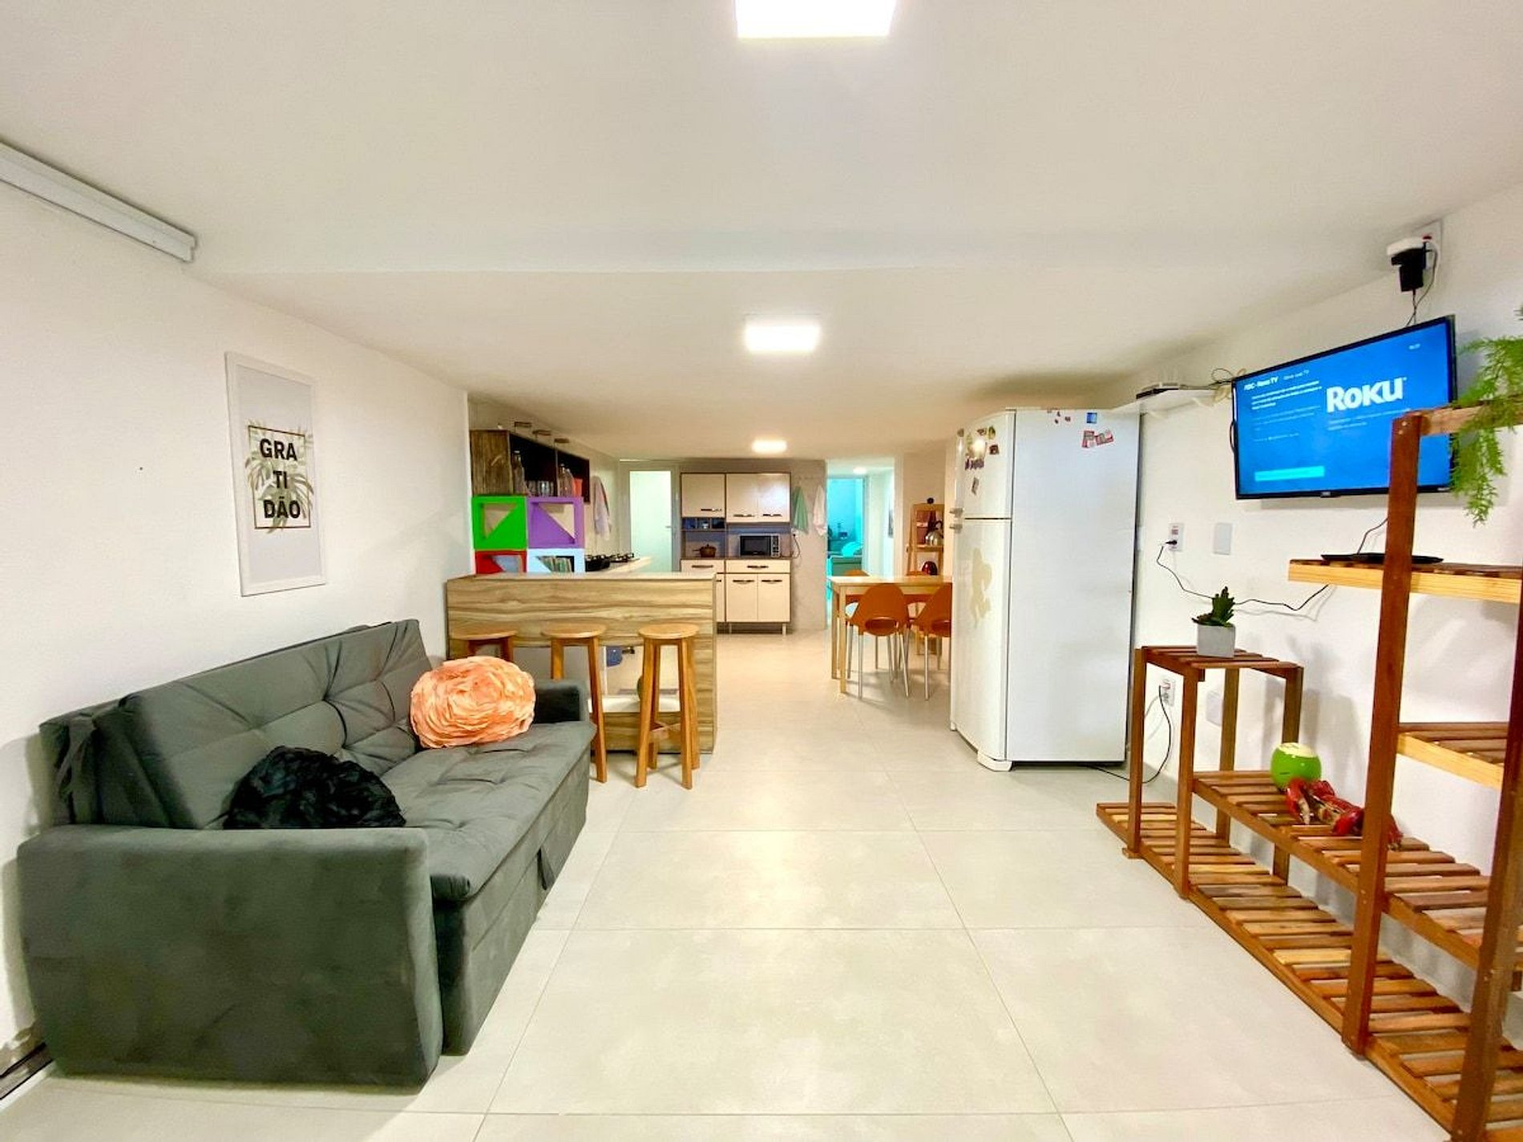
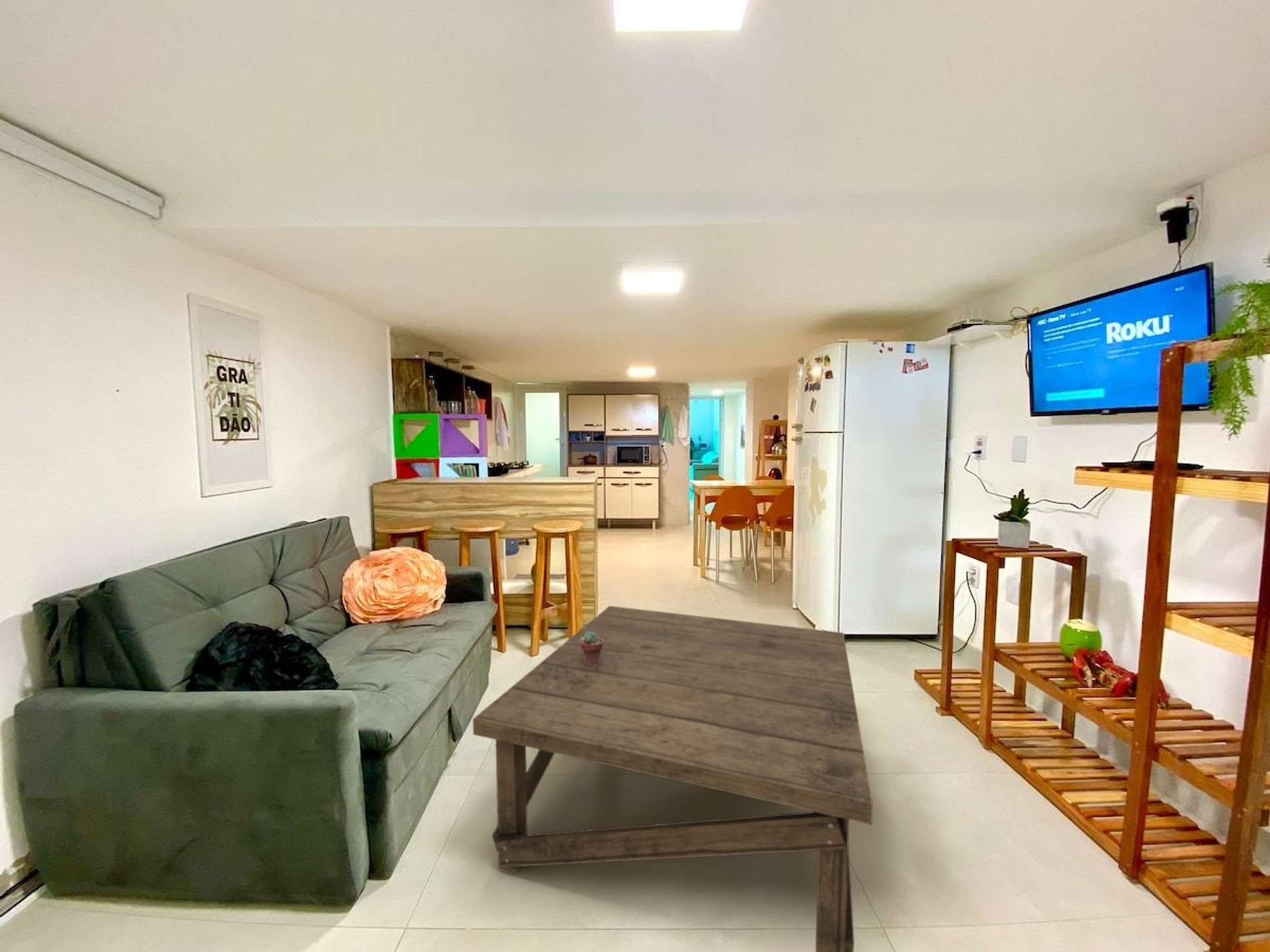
+ coffee table [472,605,873,952]
+ potted succulent [580,632,604,666]
